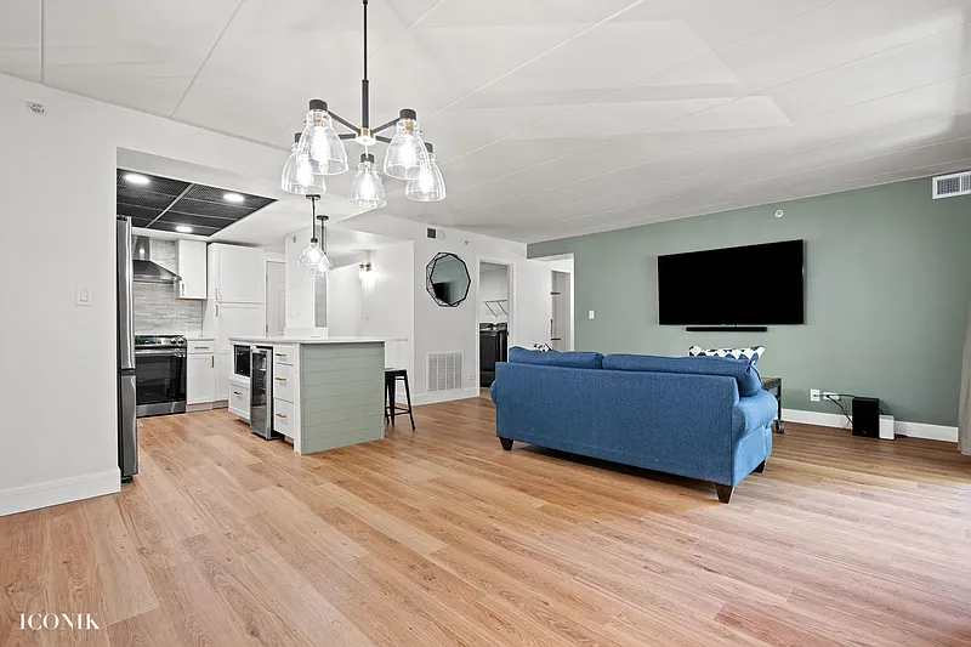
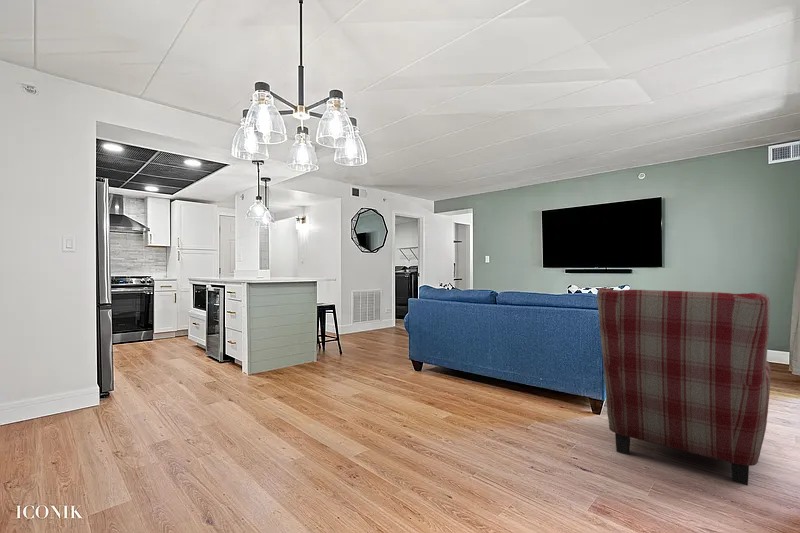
+ armchair [596,287,772,487]
